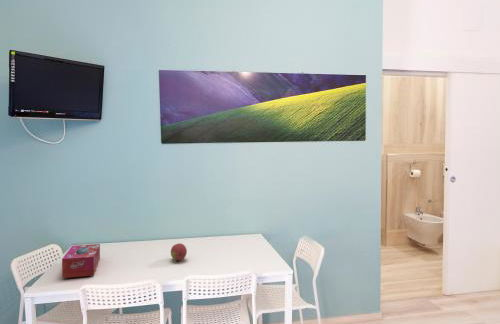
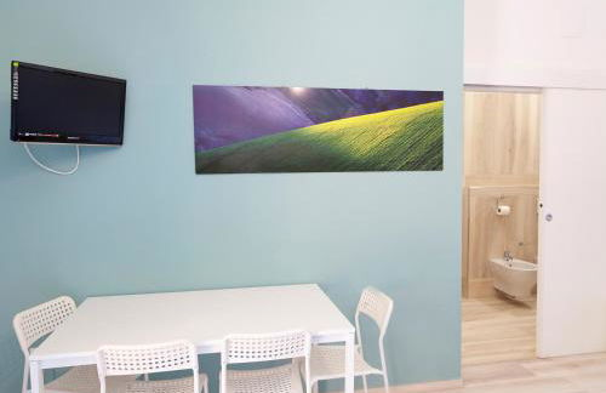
- fruit [170,242,188,261]
- tissue box [61,243,101,279]
